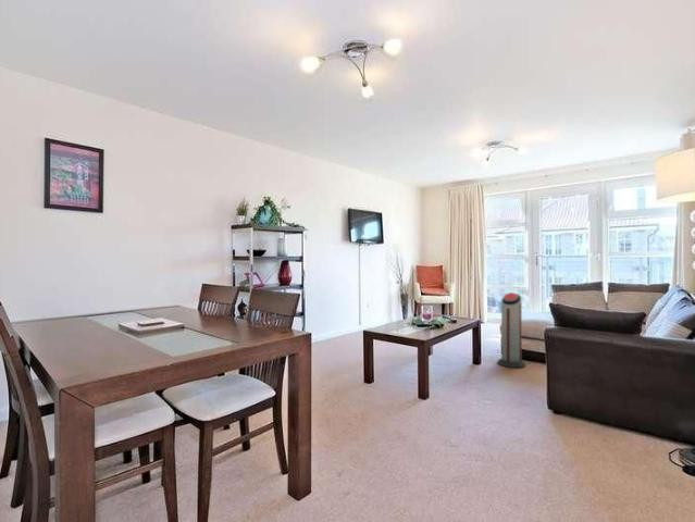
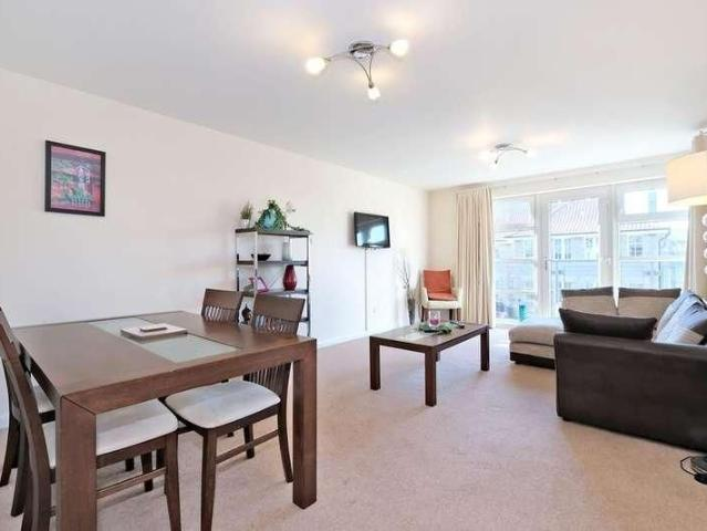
- air purifier [497,291,526,369]
